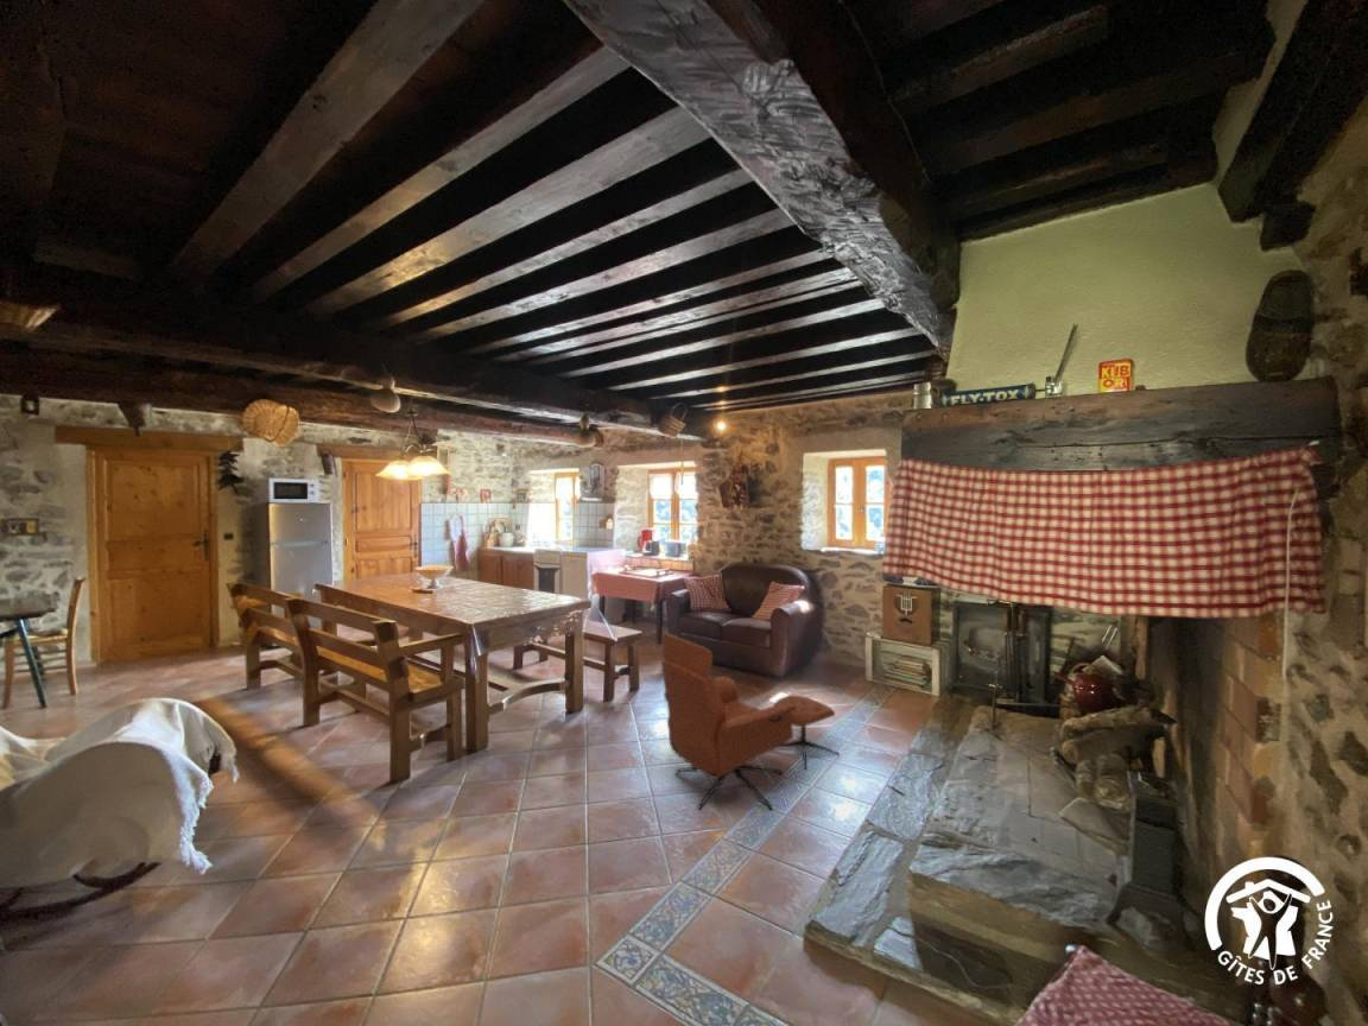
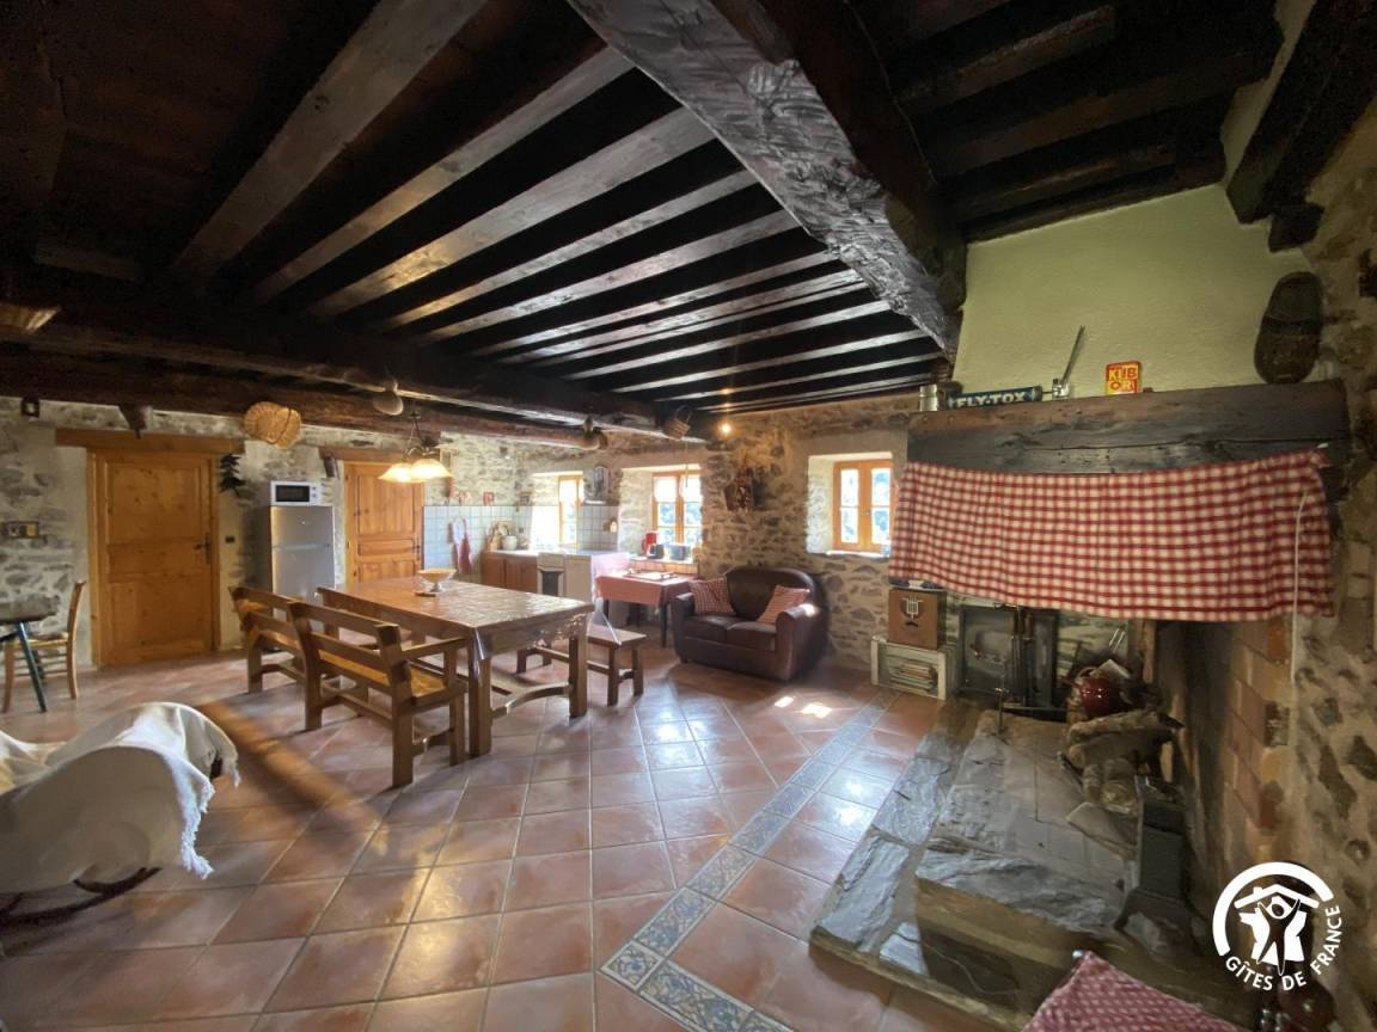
- armchair [660,632,841,811]
